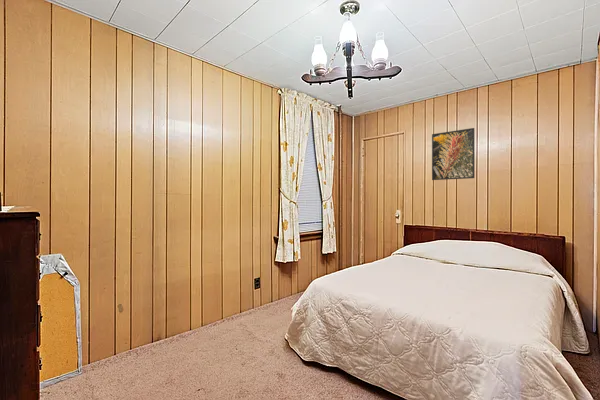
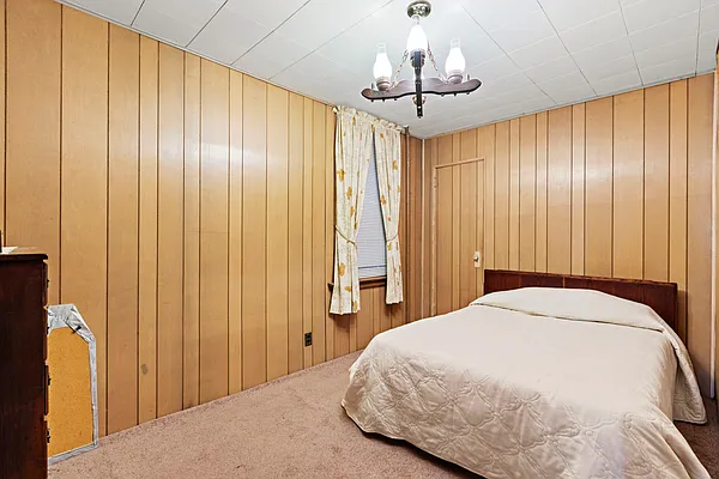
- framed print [431,127,475,181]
